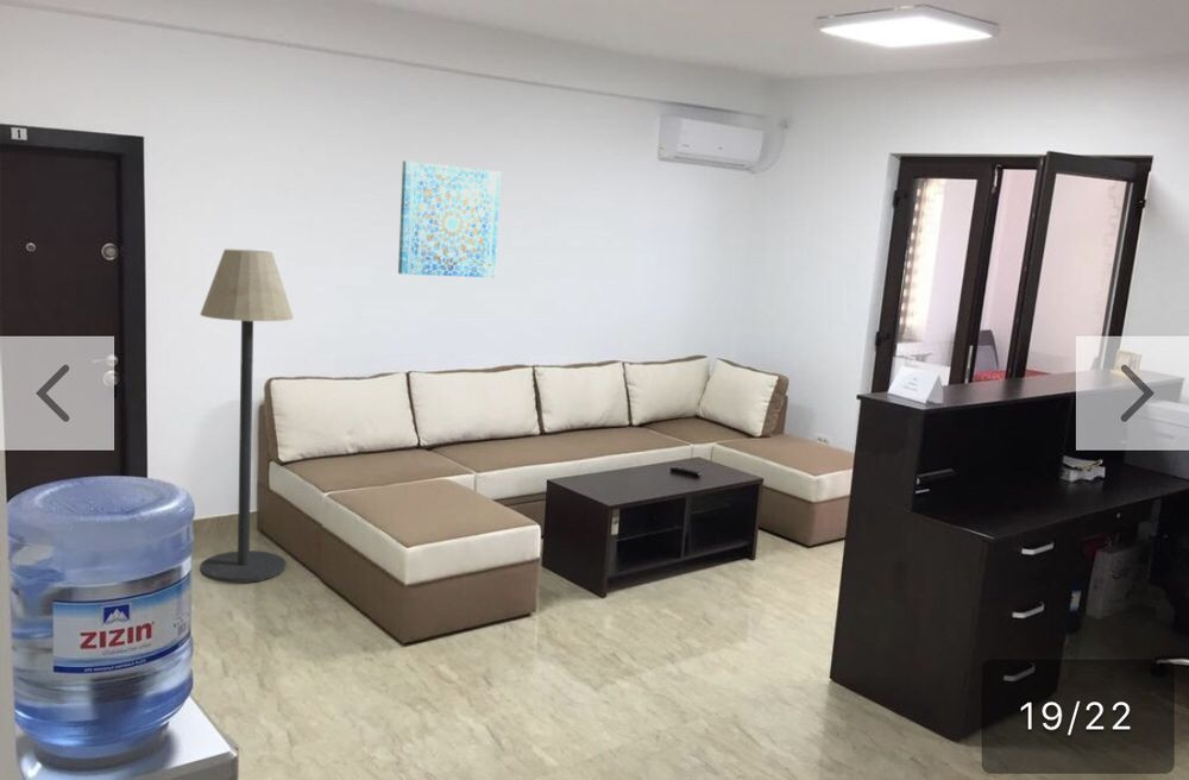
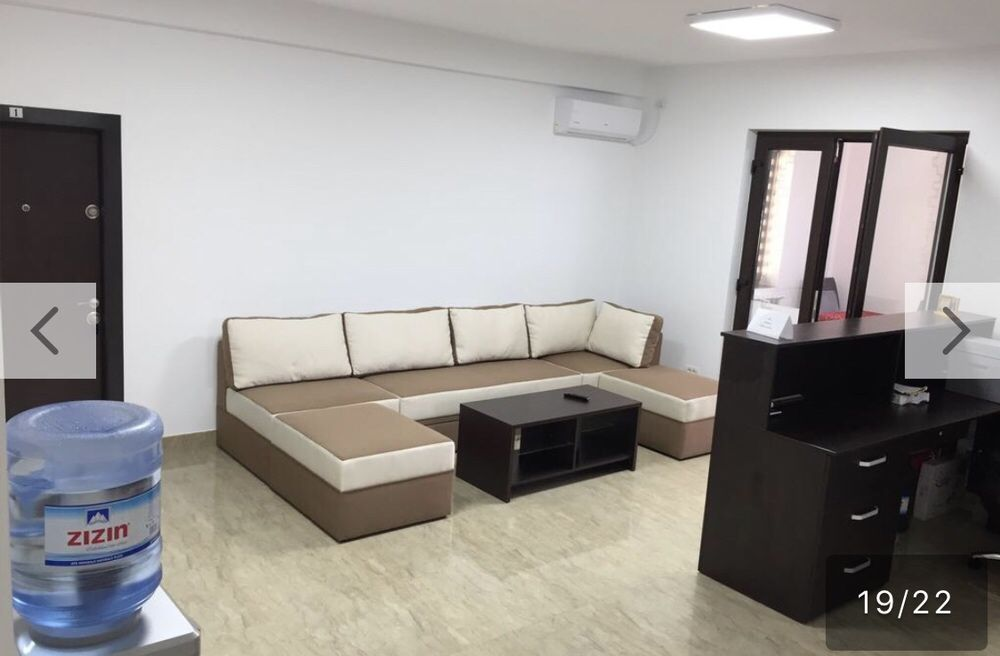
- wall art [397,161,502,278]
- floor lamp [199,249,295,584]
